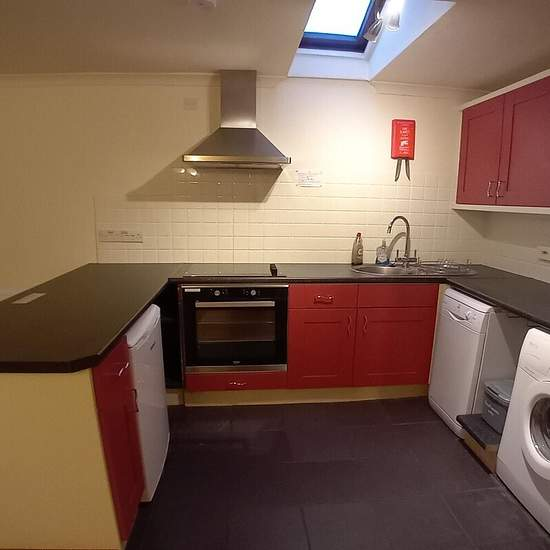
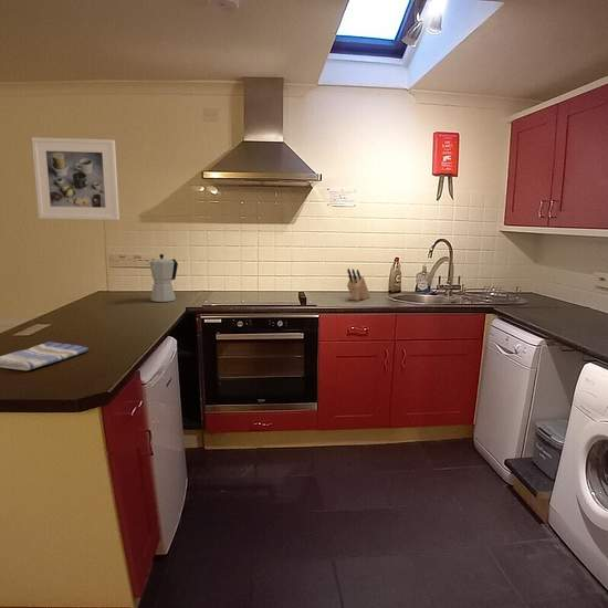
+ moka pot [147,253,179,303]
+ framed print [31,136,120,221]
+ knife block [346,268,371,302]
+ dish towel [0,340,90,371]
